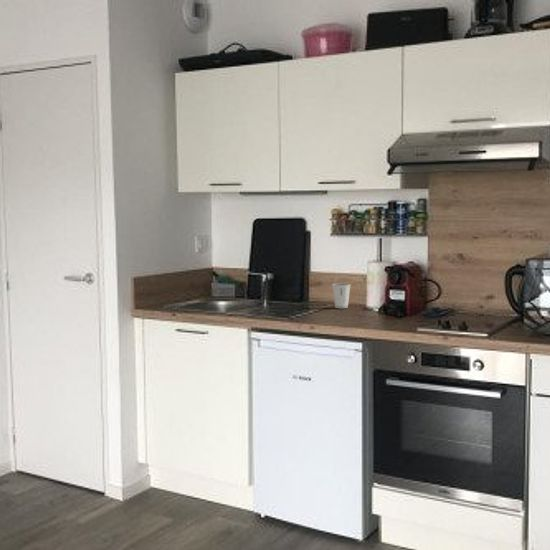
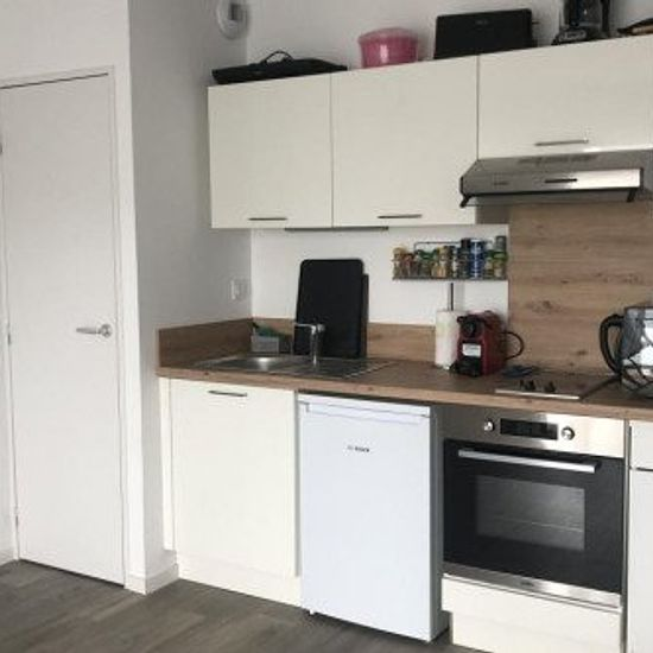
- dixie cup [331,283,352,309]
